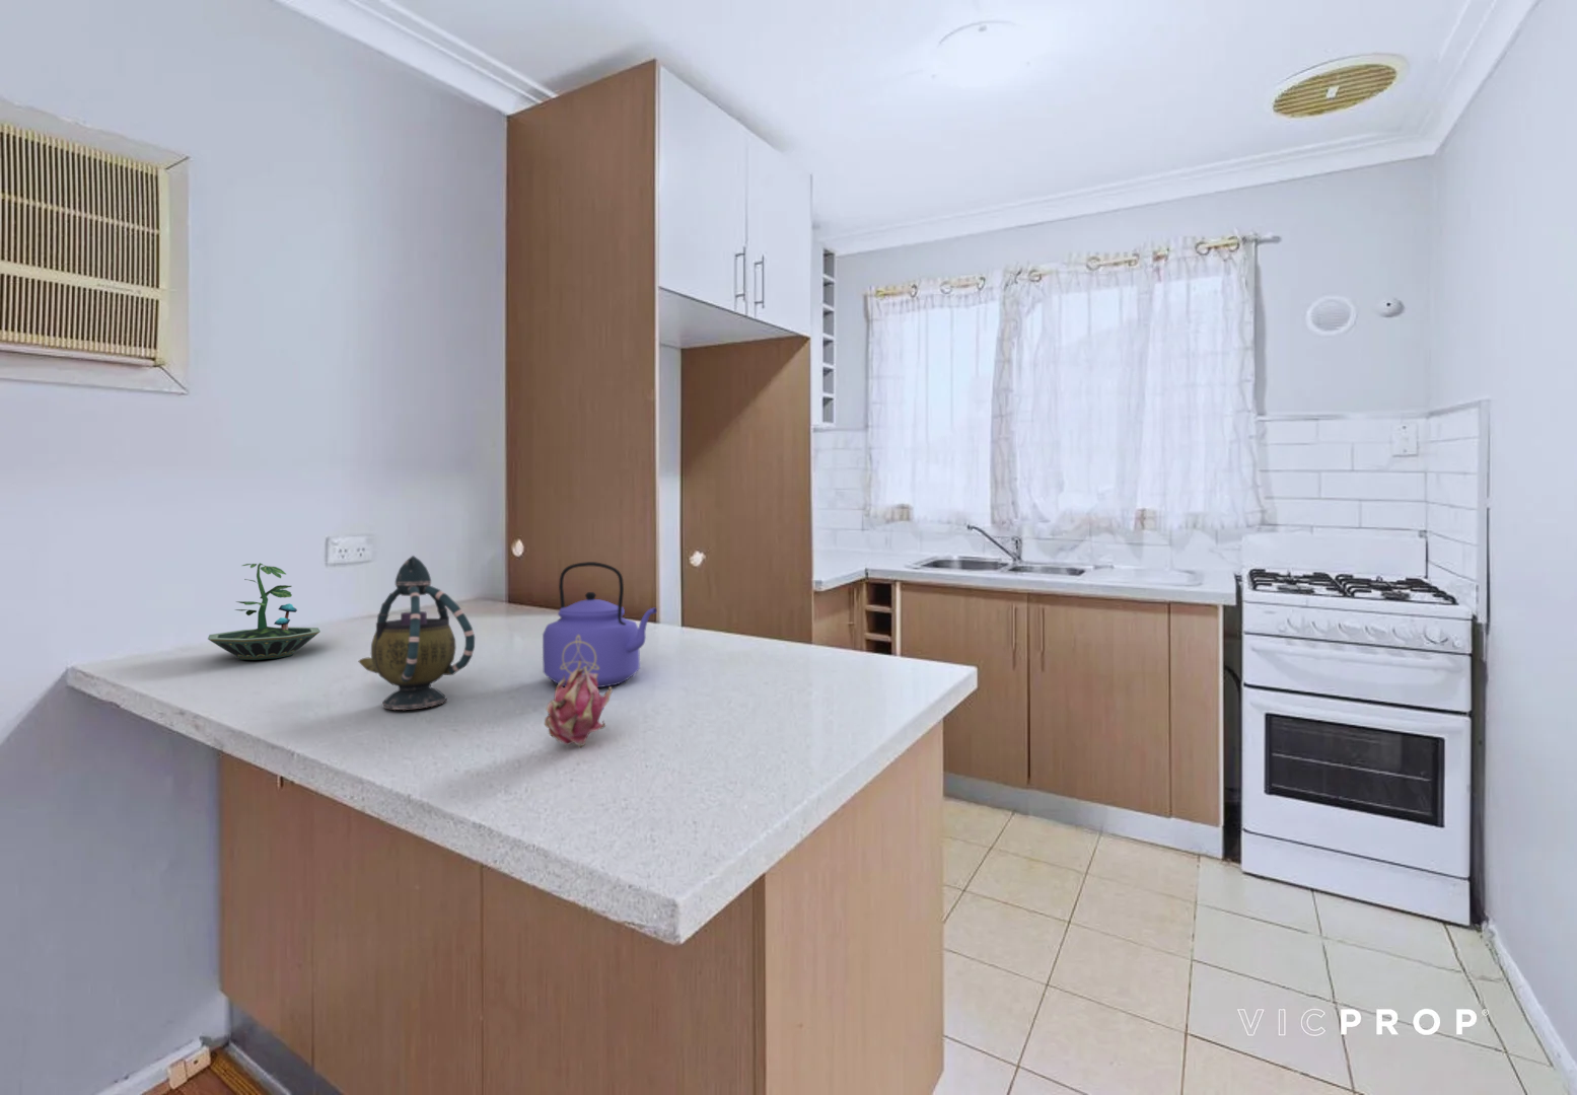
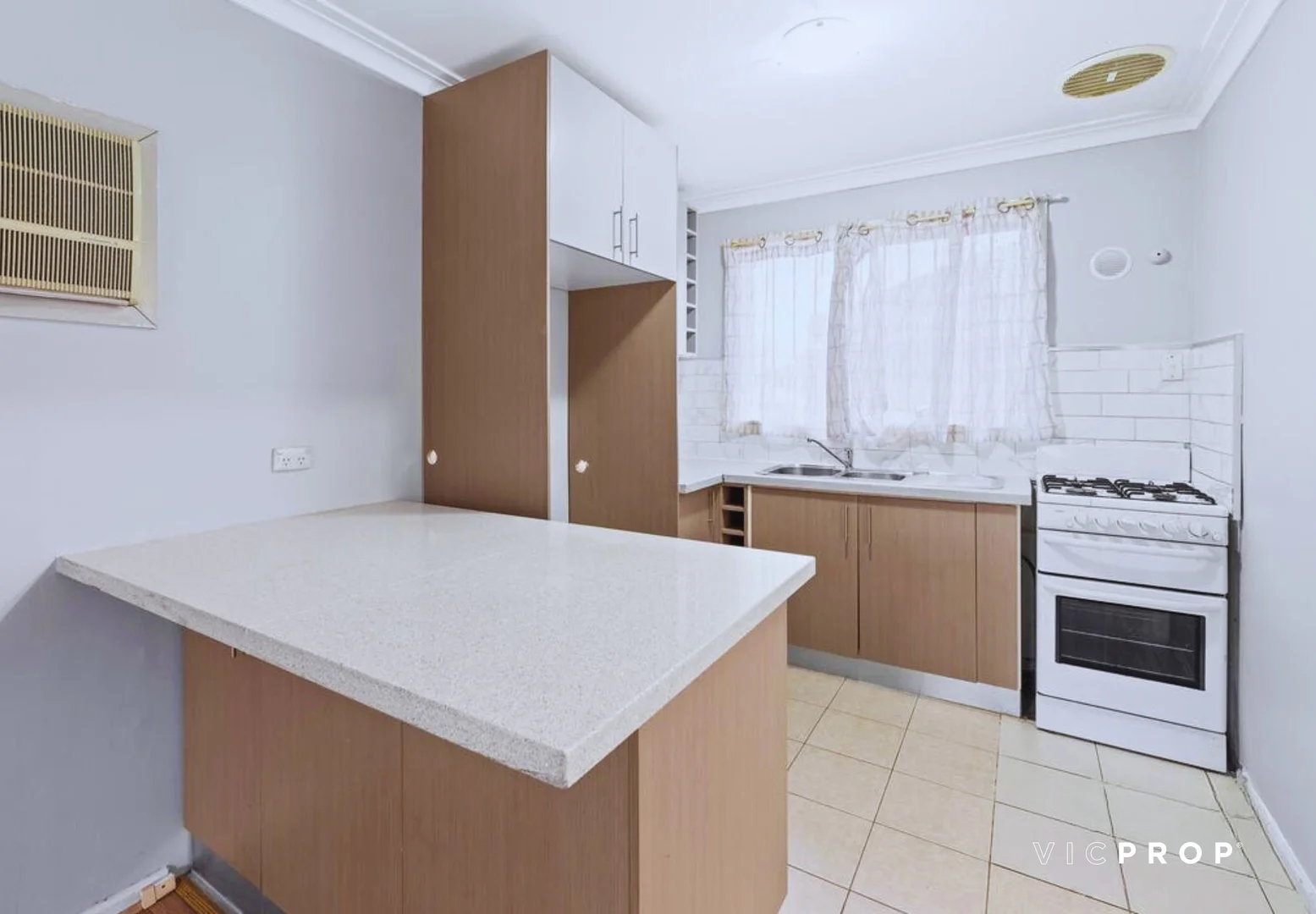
- kettle [542,561,658,689]
- teapot [358,555,476,710]
- fruit [544,658,614,749]
- terrarium [207,563,321,661]
